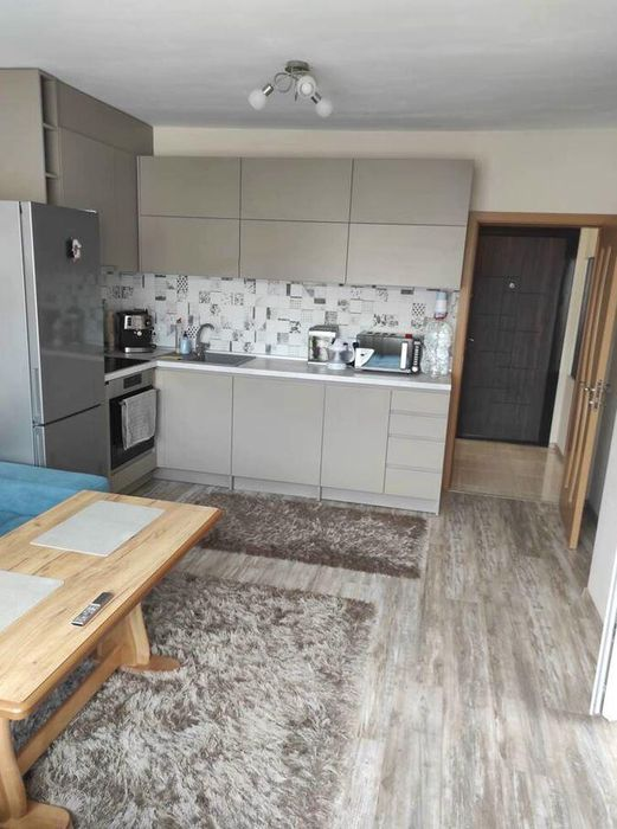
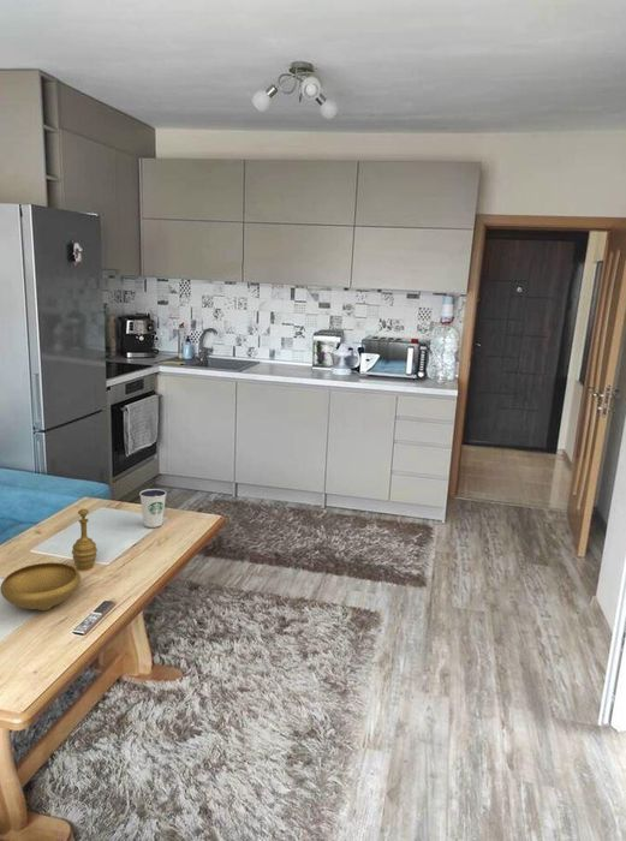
+ dixie cup [138,488,167,529]
+ decorative bowl [0,507,99,612]
